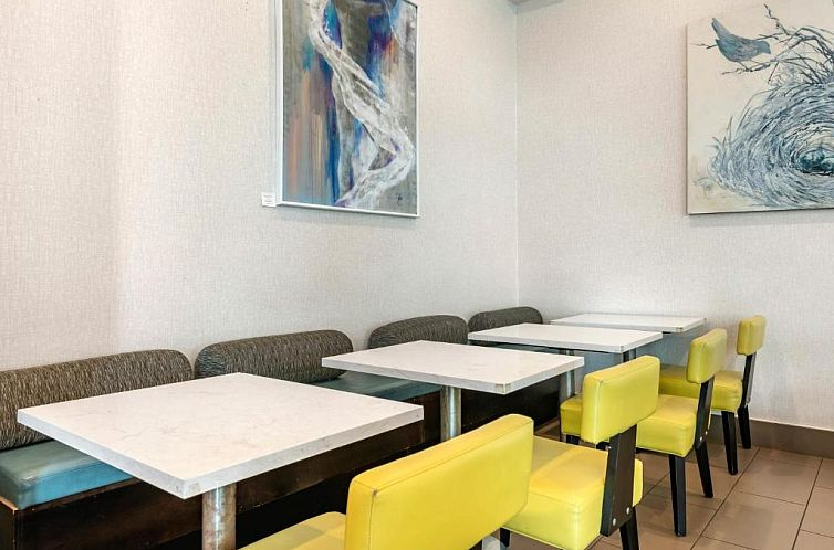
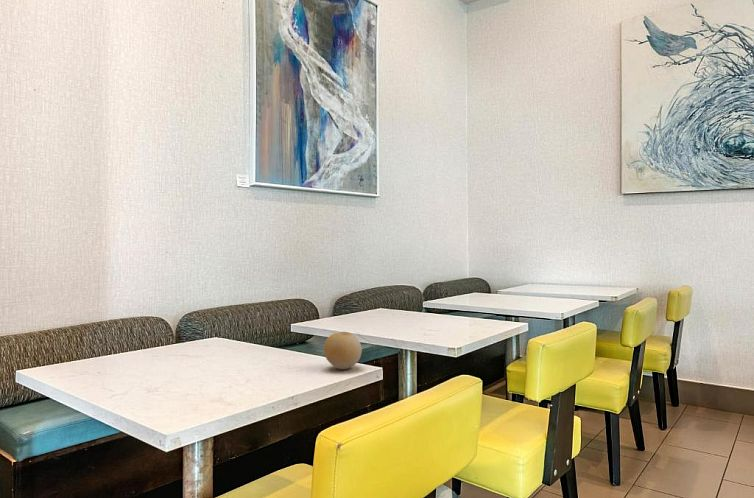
+ fruit [323,331,363,370]
